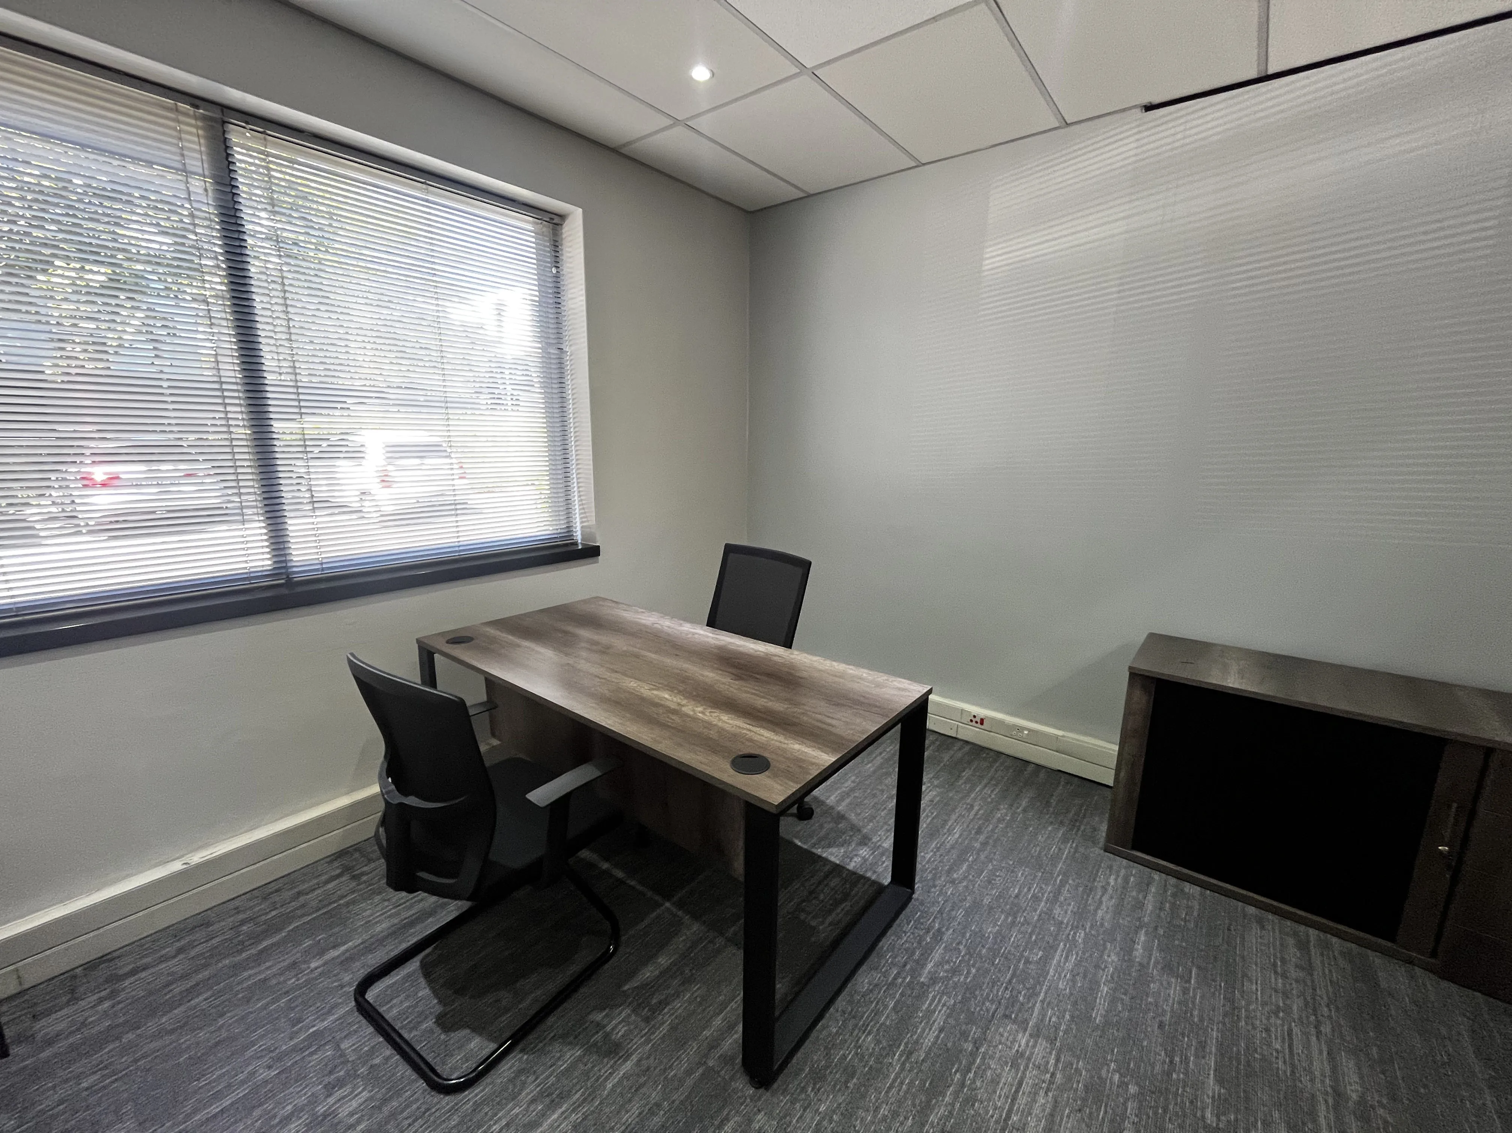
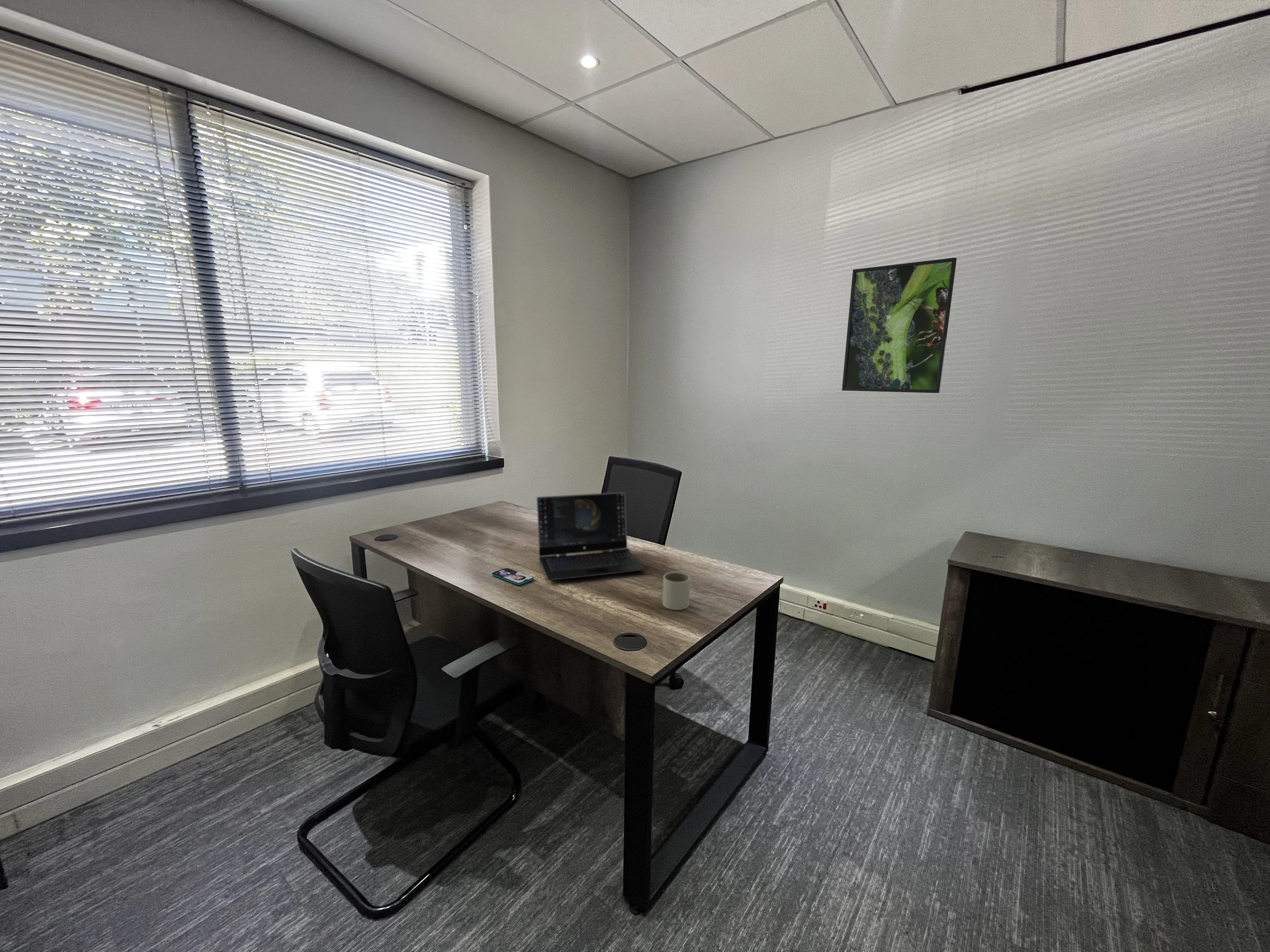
+ mug [662,572,691,610]
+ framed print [842,257,957,394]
+ smartphone [492,568,534,585]
+ laptop [536,492,646,581]
